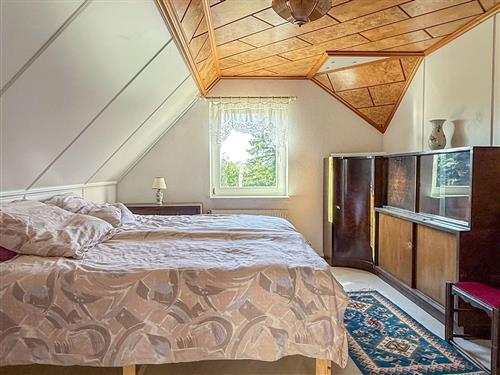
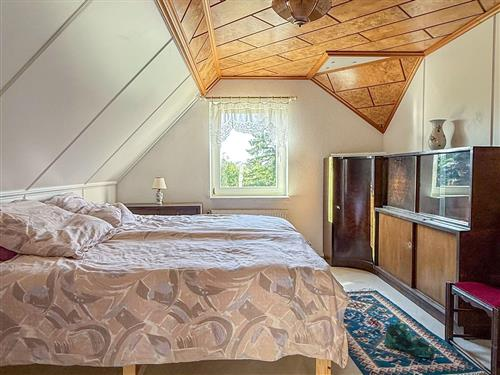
+ shoe [383,319,436,358]
